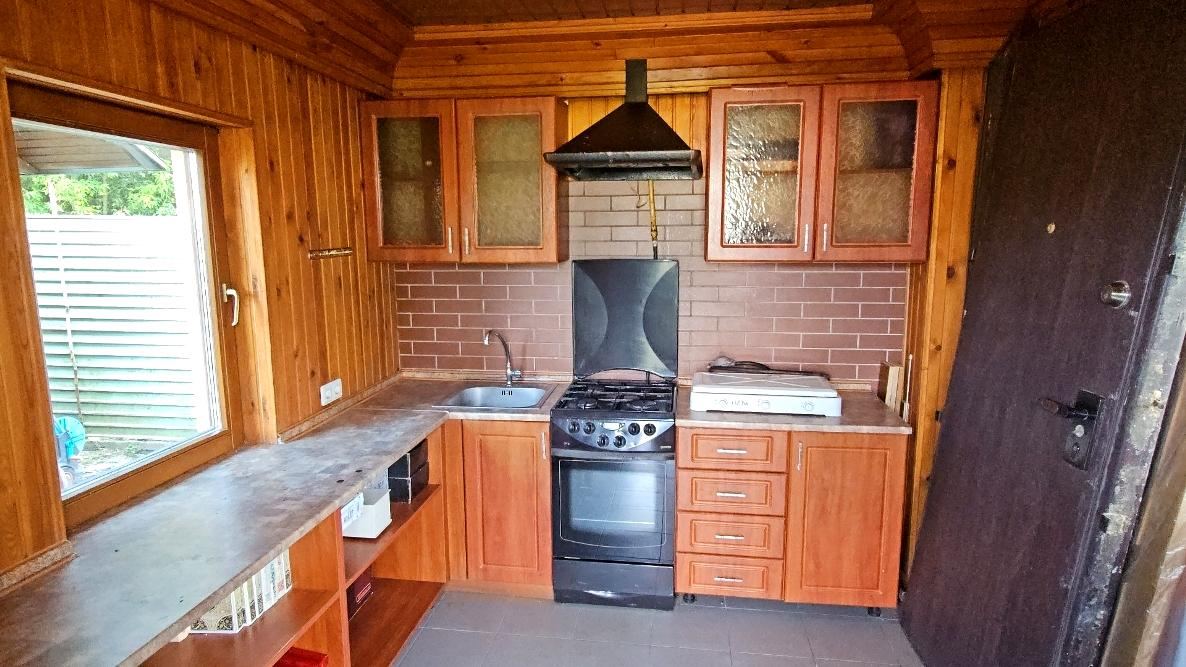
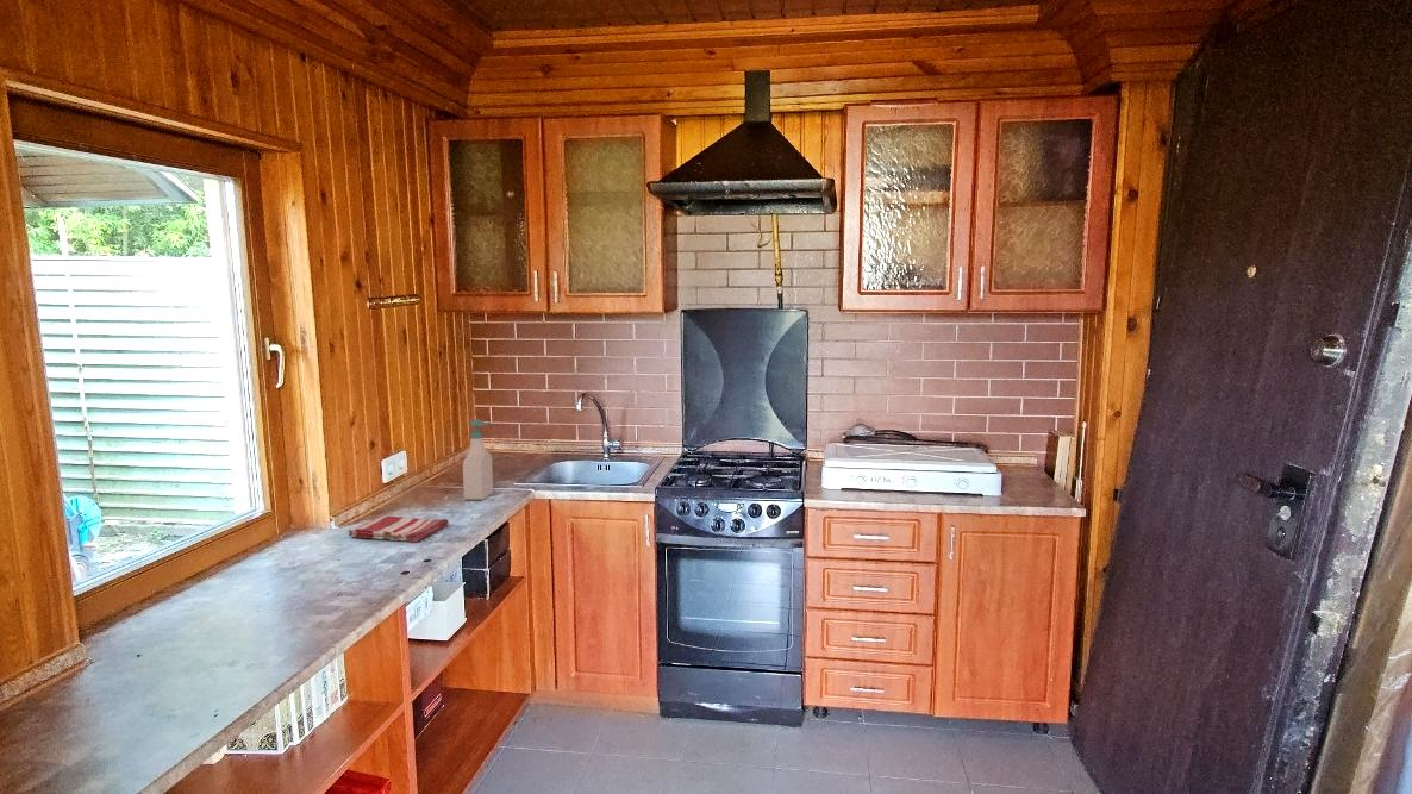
+ dish towel [348,515,450,543]
+ soap bottle [462,418,494,501]
